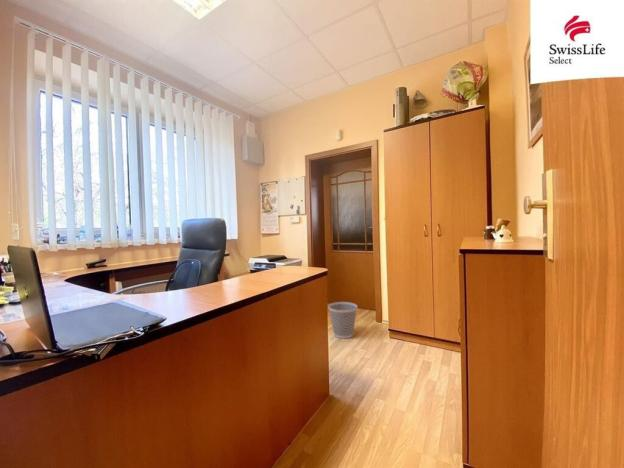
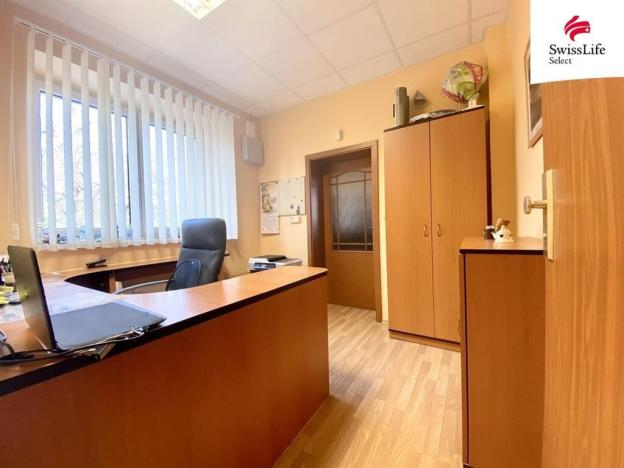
- wastebasket [327,301,358,340]
